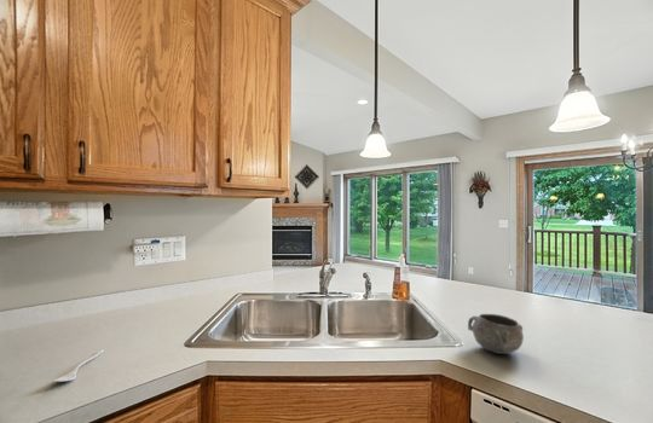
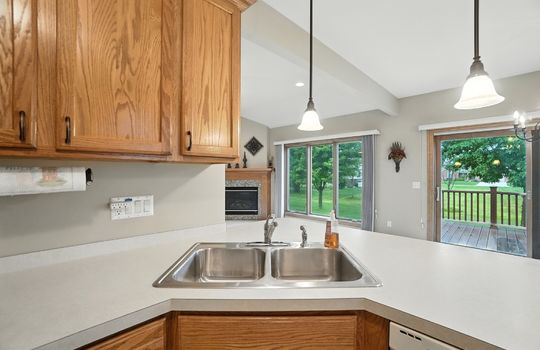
- decorative bowl [467,313,525,355]
- spoon [52,349,104,383]
